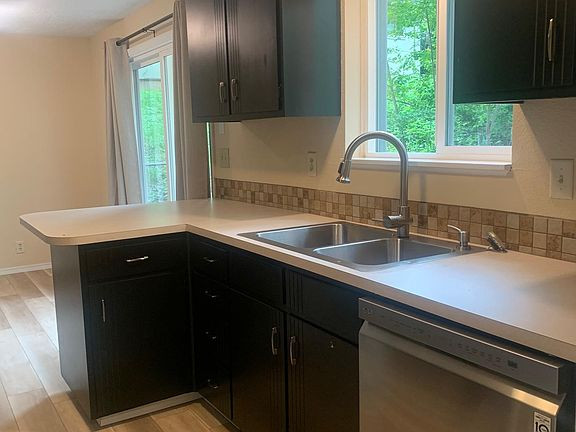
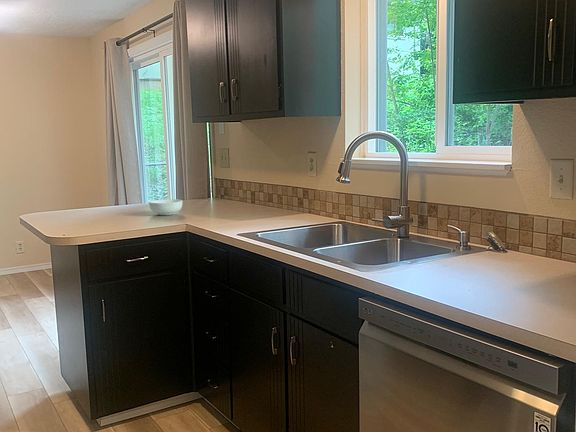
+ cereal bowl [148,198,183,216]
